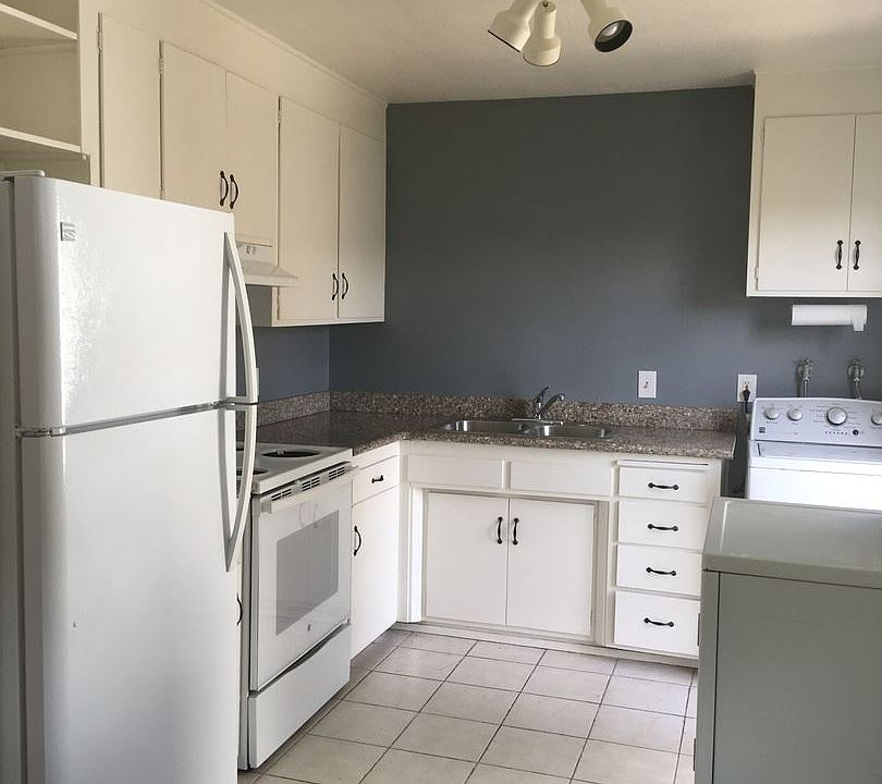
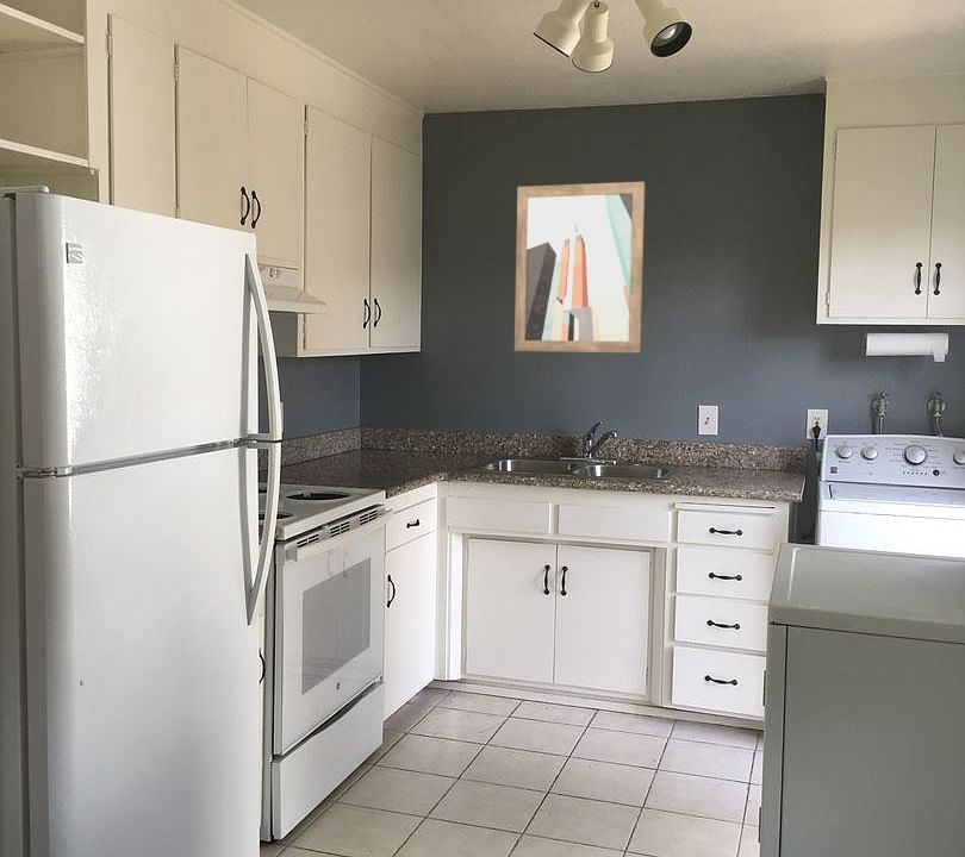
+ wall art [513,181,646,354]
